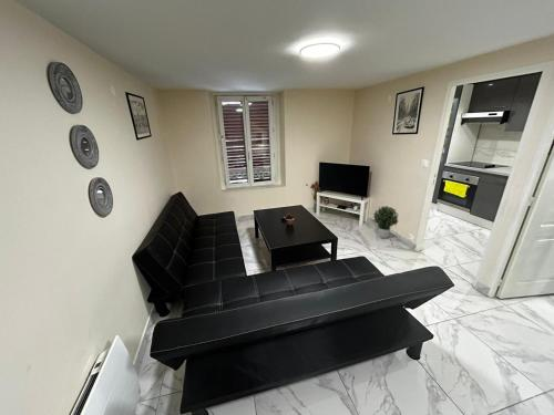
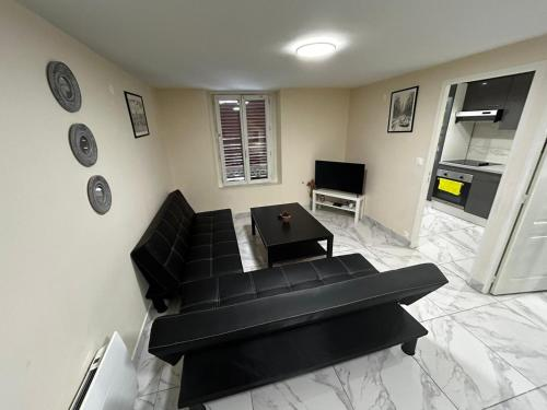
- potted plant [372,205,399,240]
